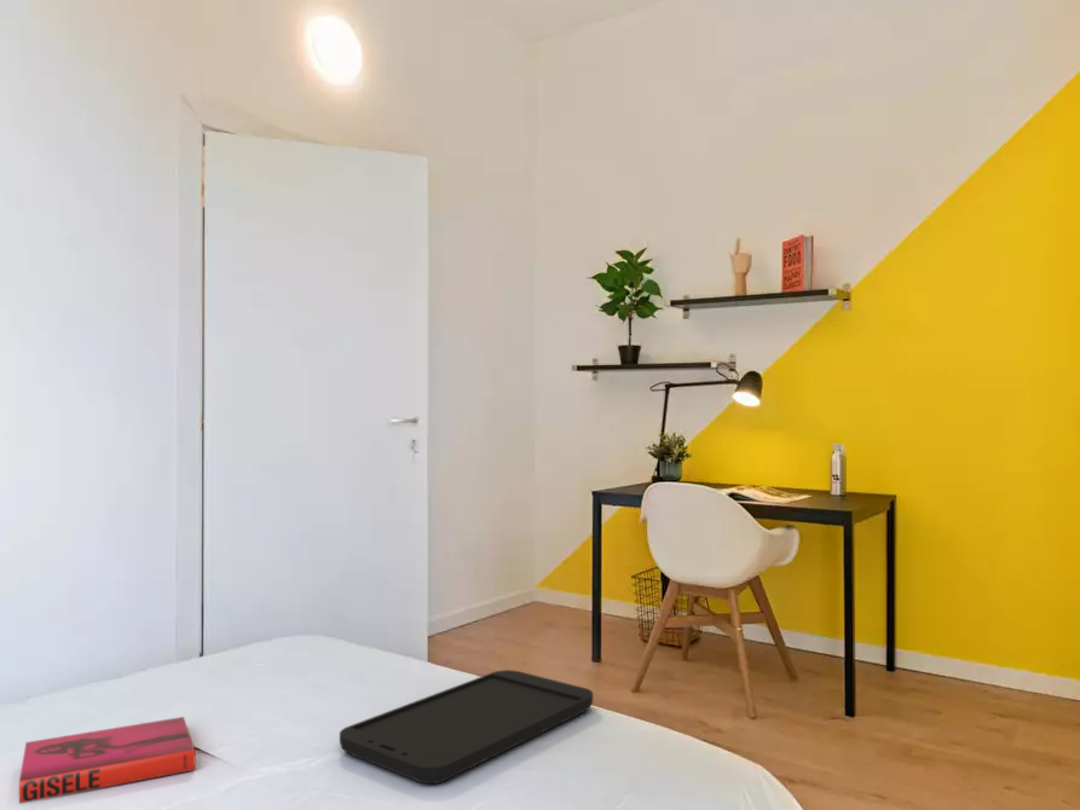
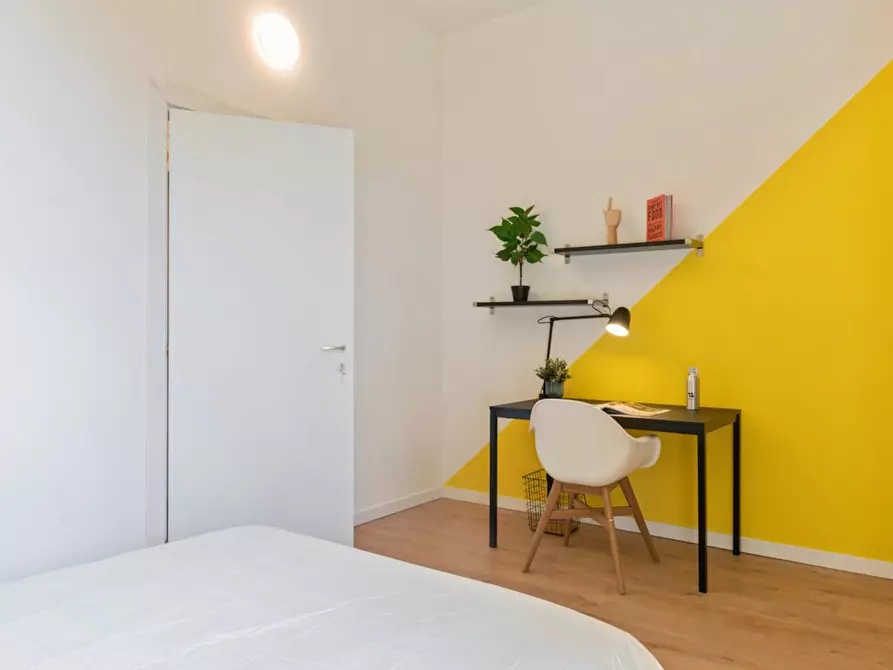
- hardback book [18,716,196,805]
- tray [339,669,594,785]
